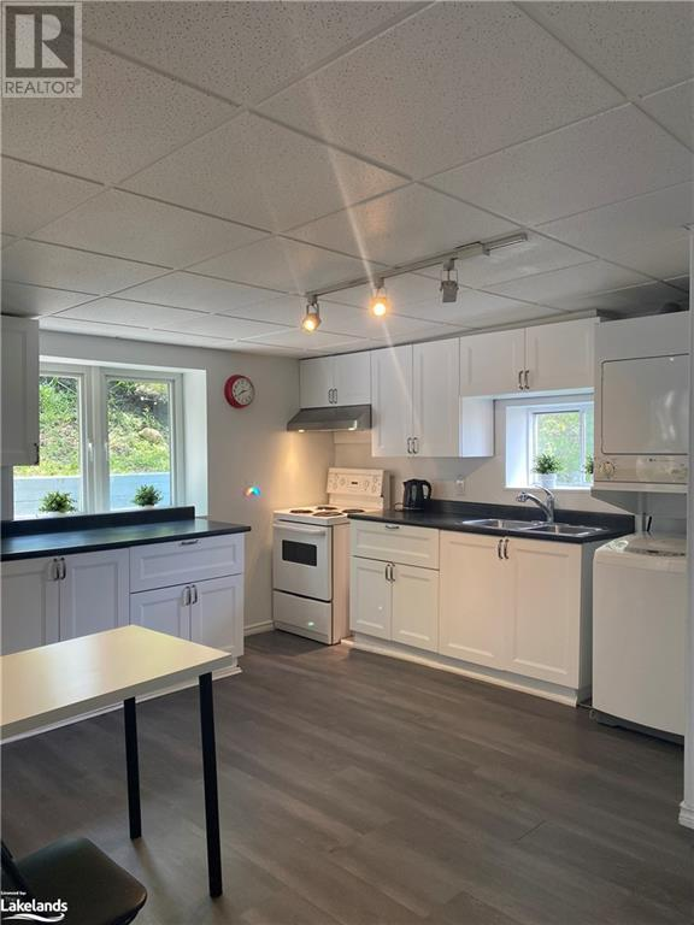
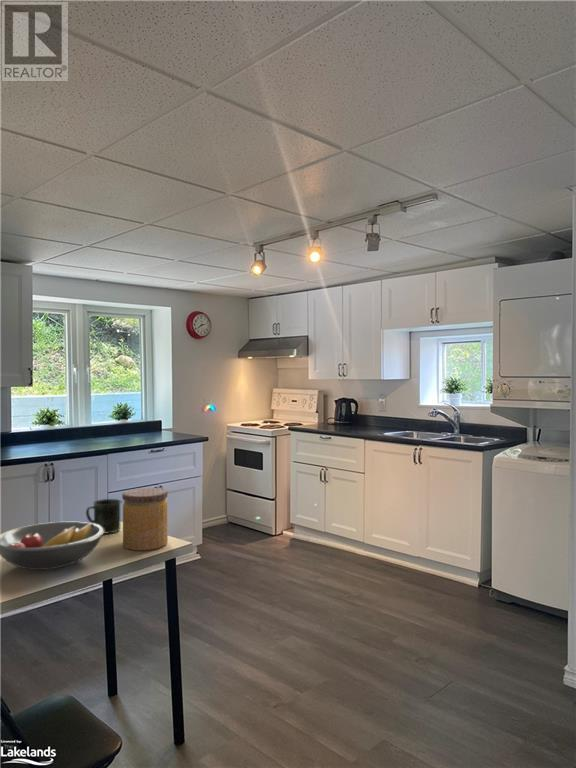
+ fruit bowl [0,521,104,571]
+ mug [85,498,122,535]
+ jar [121,487,169,551]
